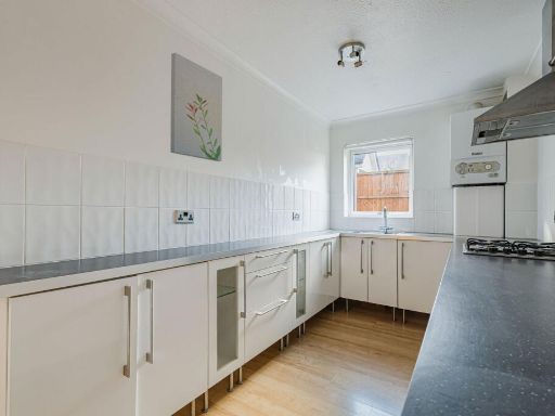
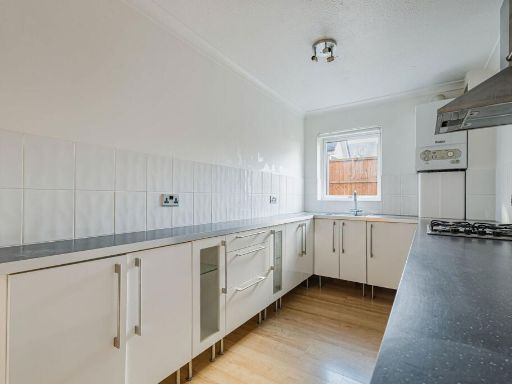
- wall art [169,52,223,162]
